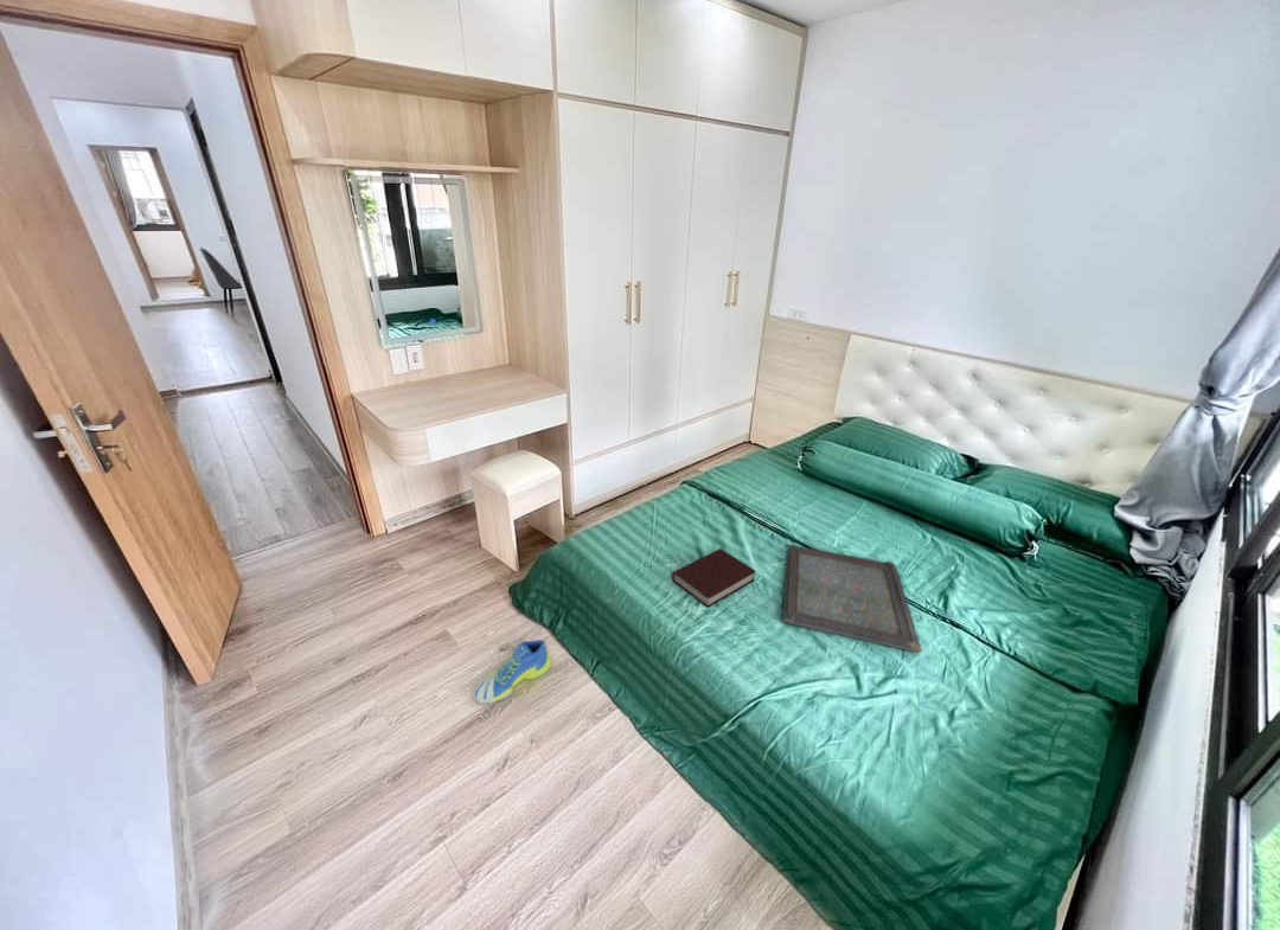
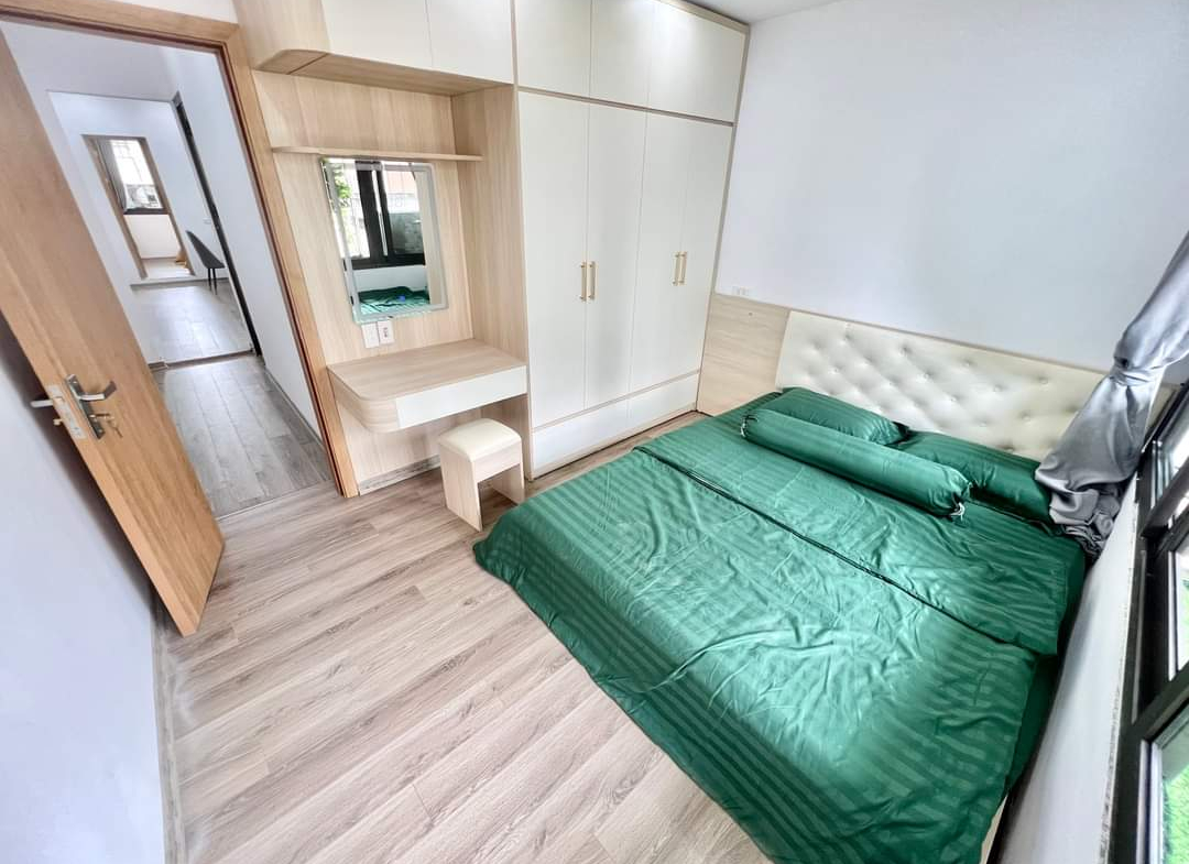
- book [671,547,756,609]
- sneaker [472,639,552,705]
- serving tray [781,544,923,654]
